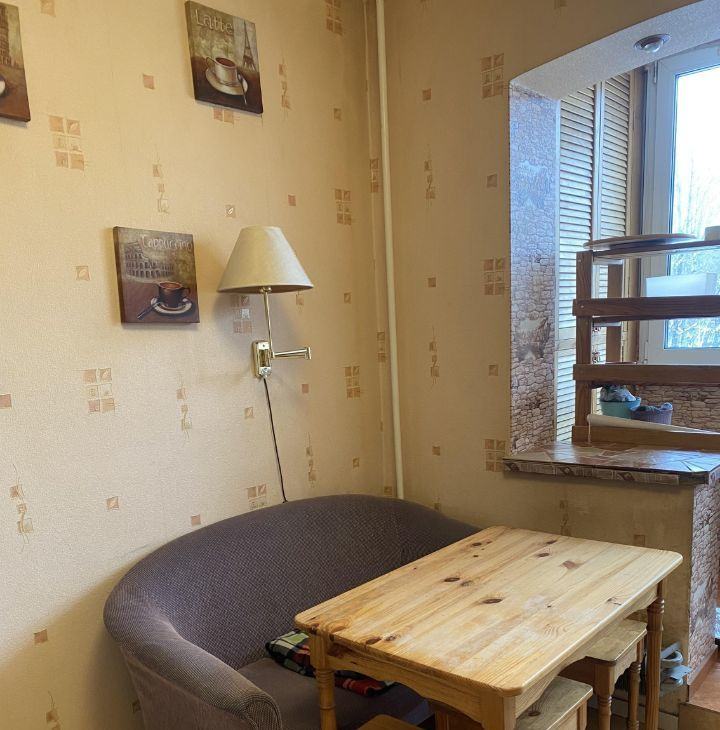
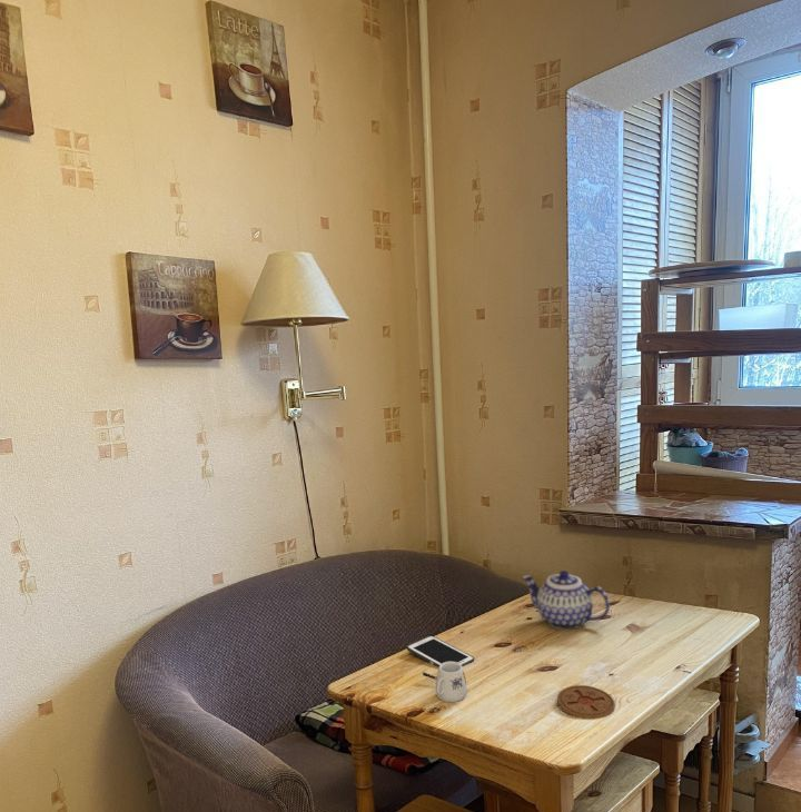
+ coaster [556,684,616,720]
+ cell phone [406,635,475,669]
+ teapot [521,570,611,630]
+ mug [422,662,468,703]
